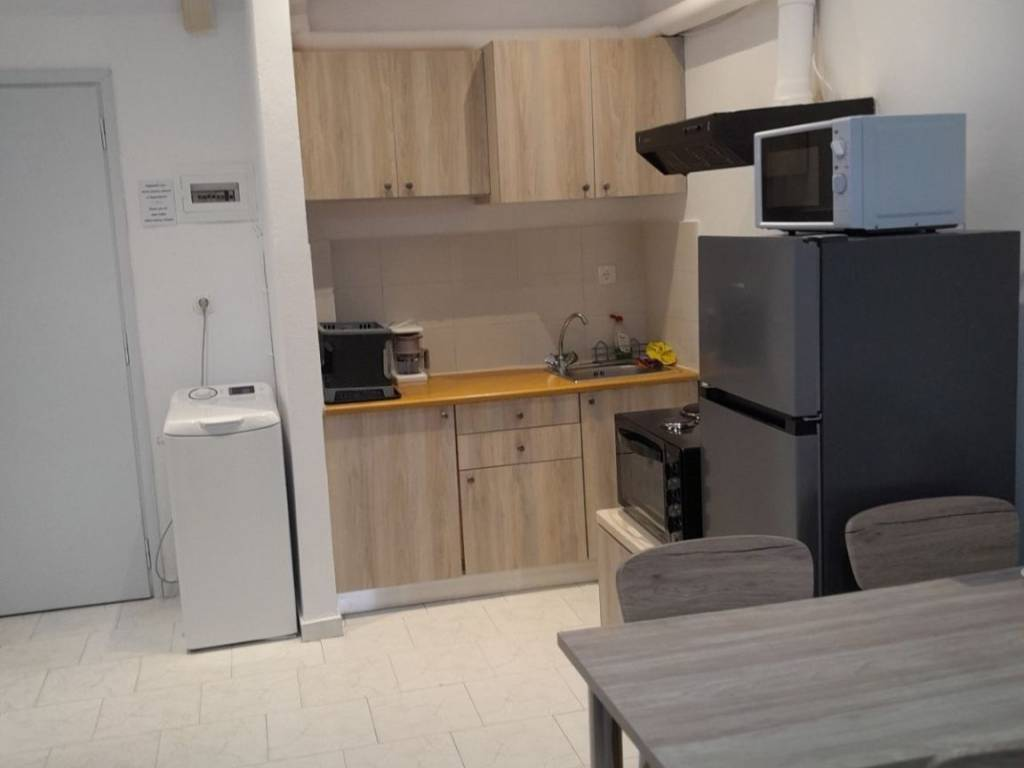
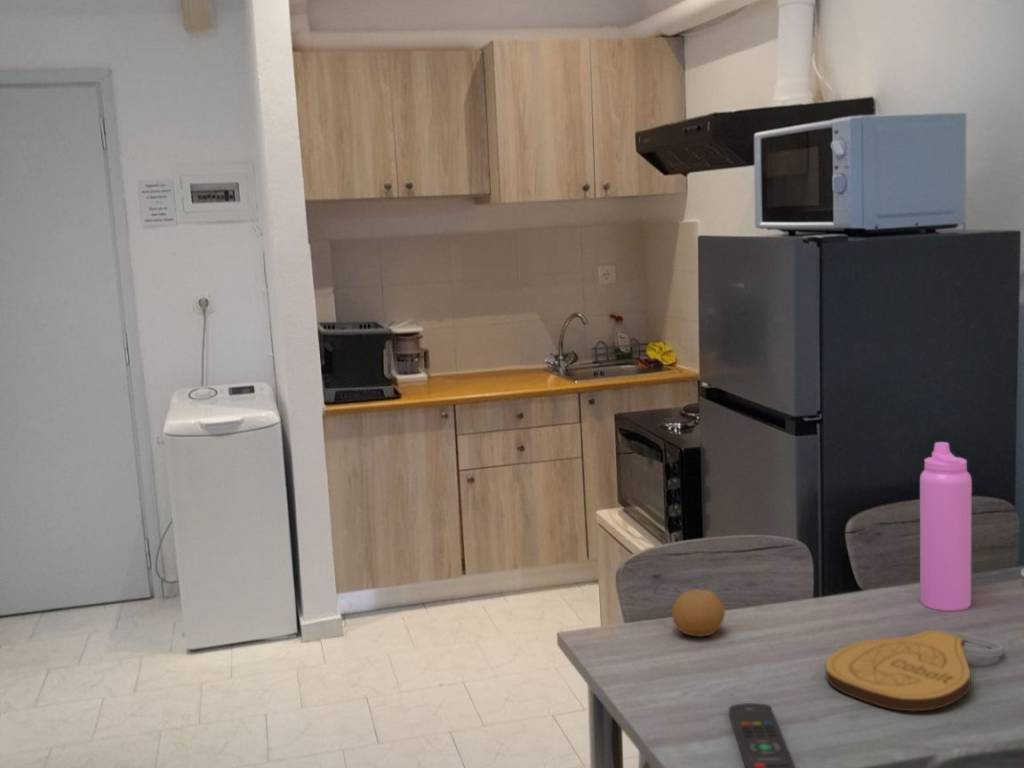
+ water bottle [919,441,973,612]
+ remote control [728,702,797,768]
+ key chain [825,629,1004,712]
+ fruit [671,588,726,638]
